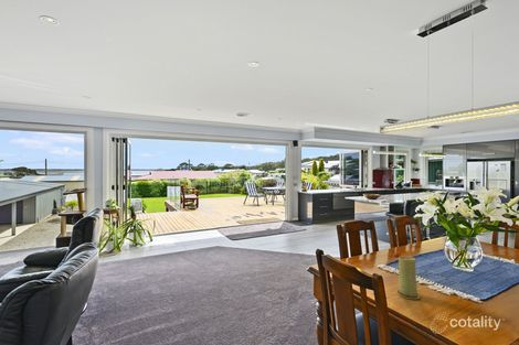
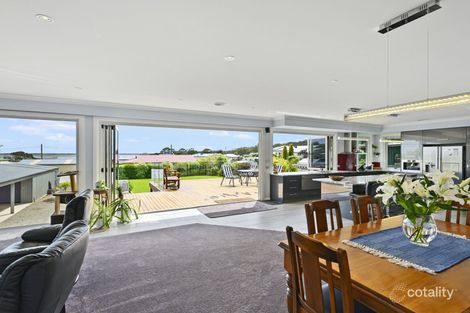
- candle [395,255,422,300]
